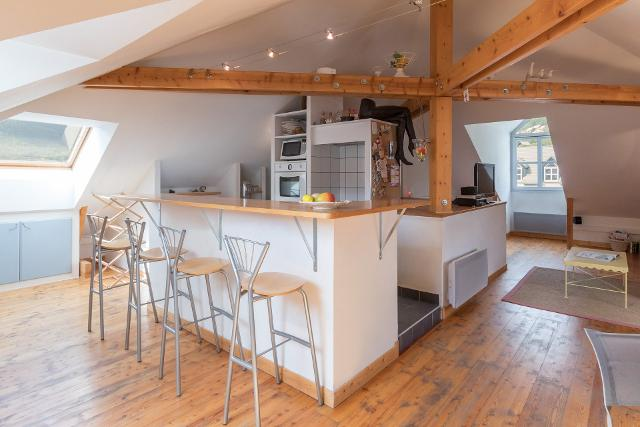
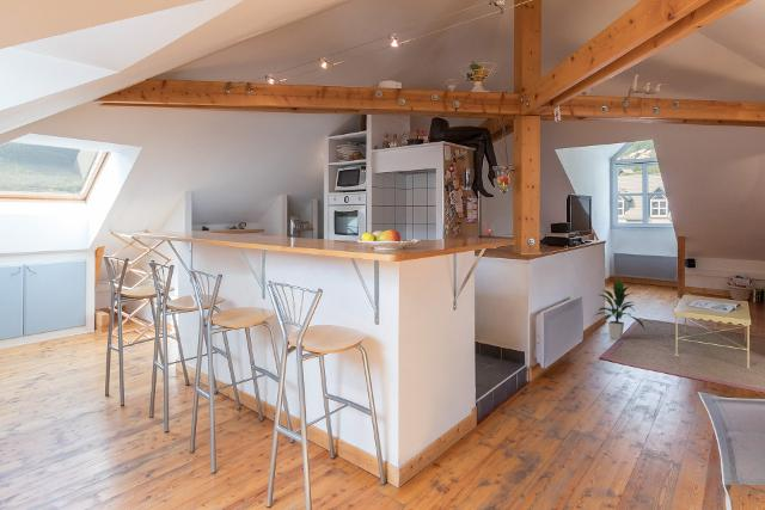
+ indoor plant [592,278,645,340]
